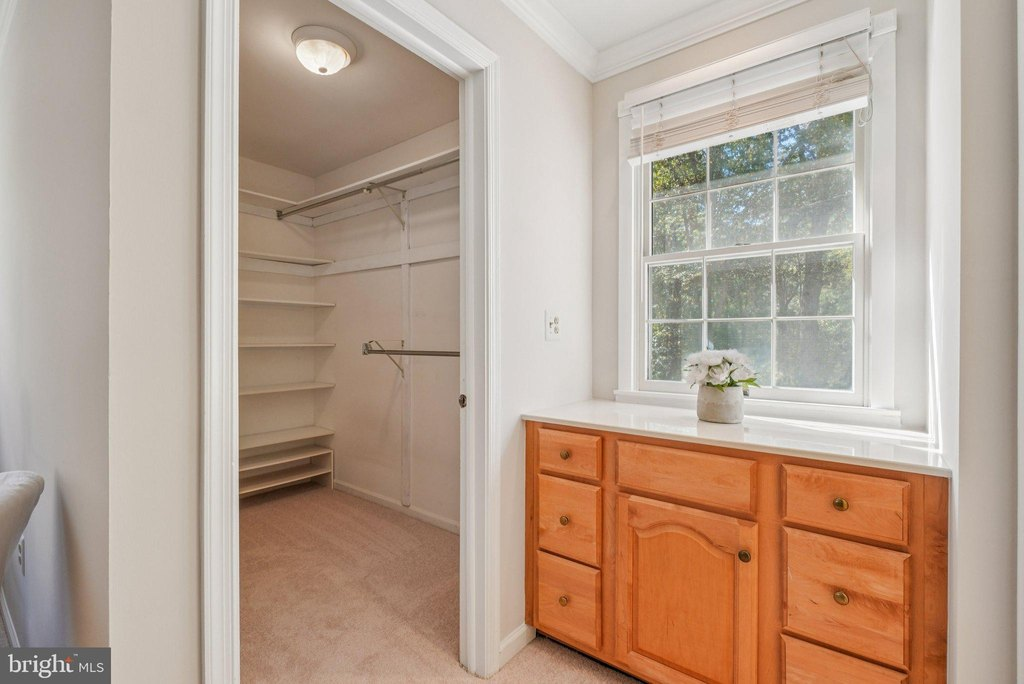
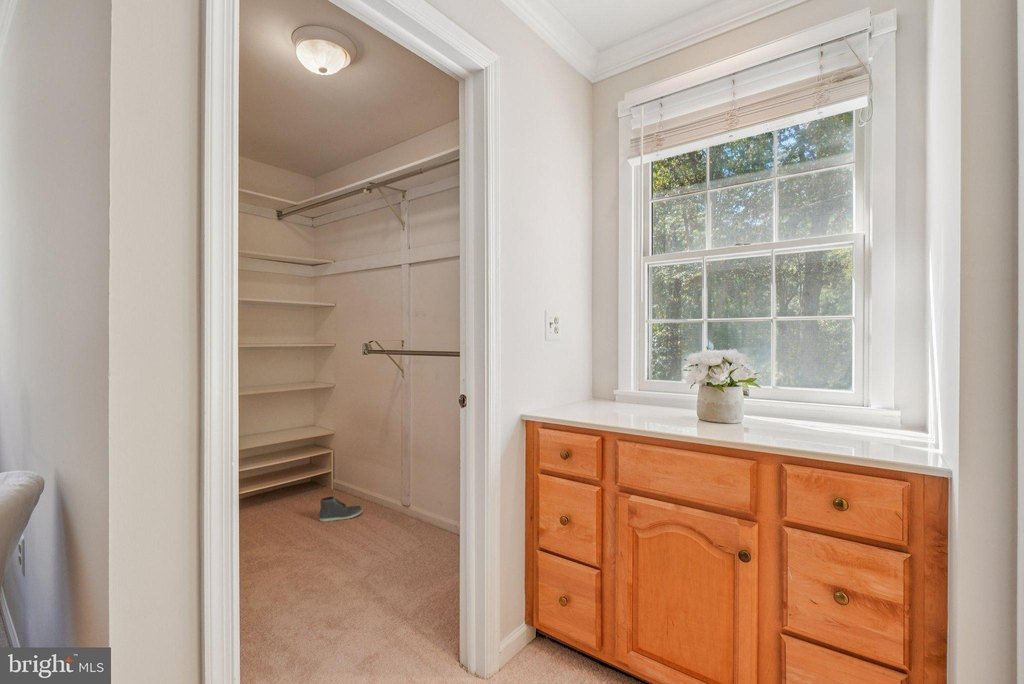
+ sneaker [318,495,363,523]
